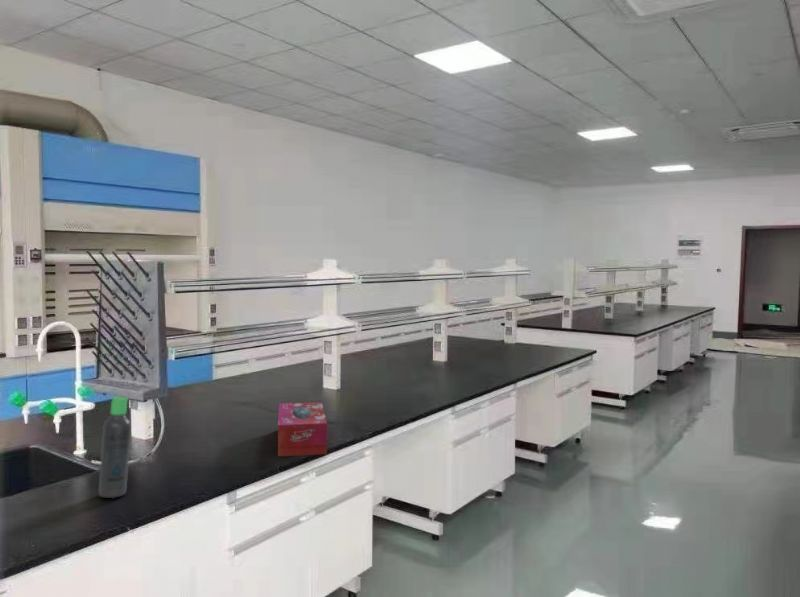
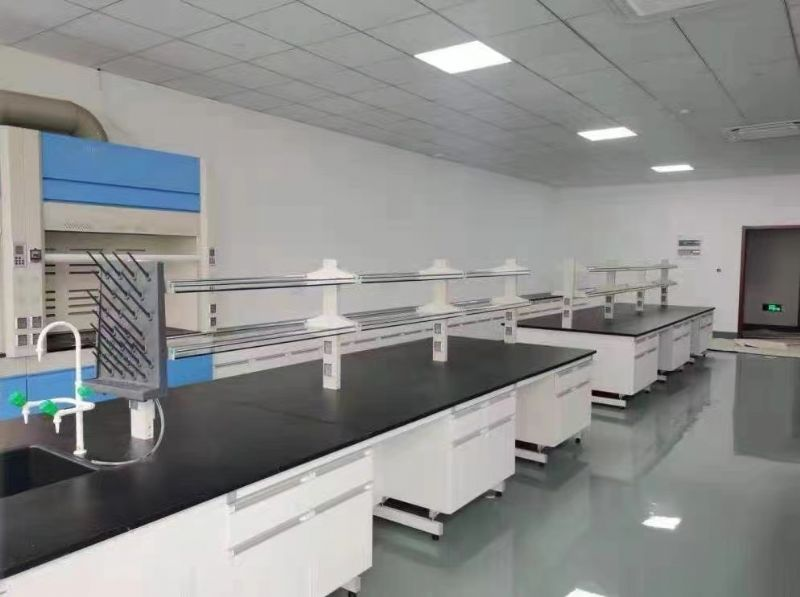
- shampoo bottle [98,396,132,499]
- tissue box [277,401,328,457]
